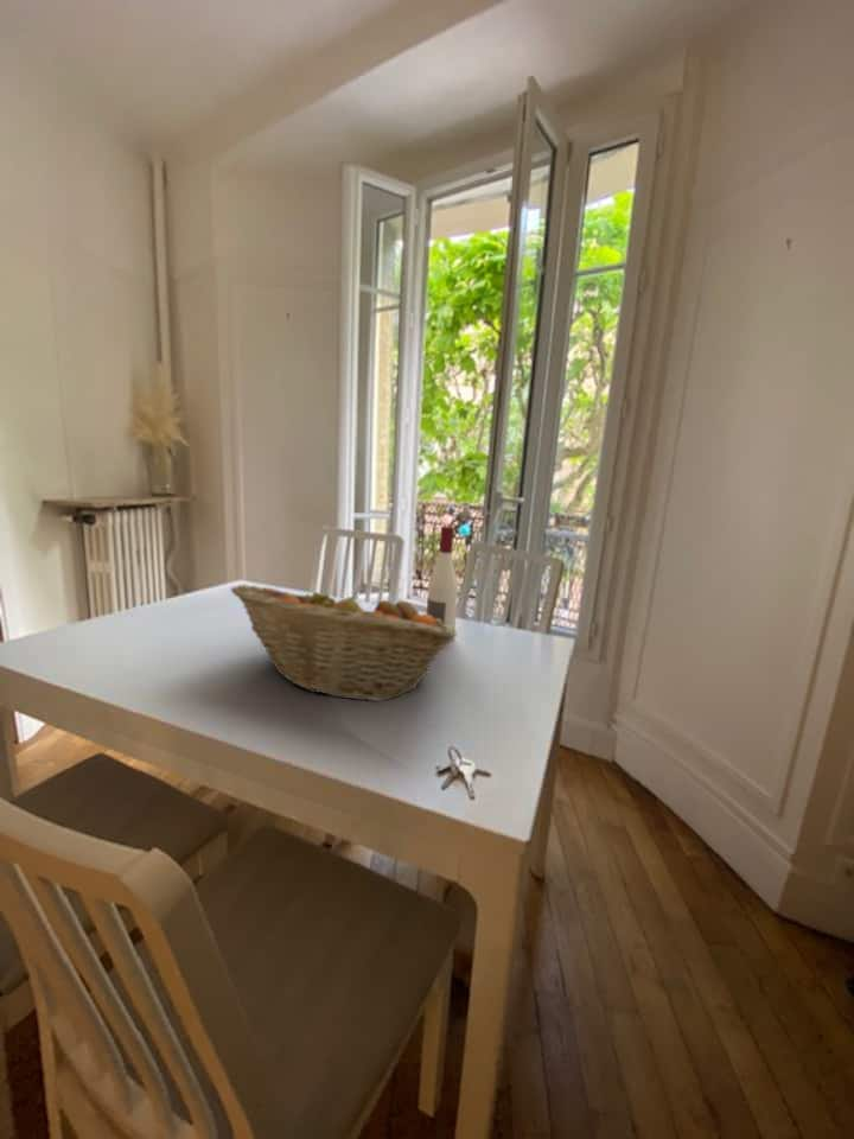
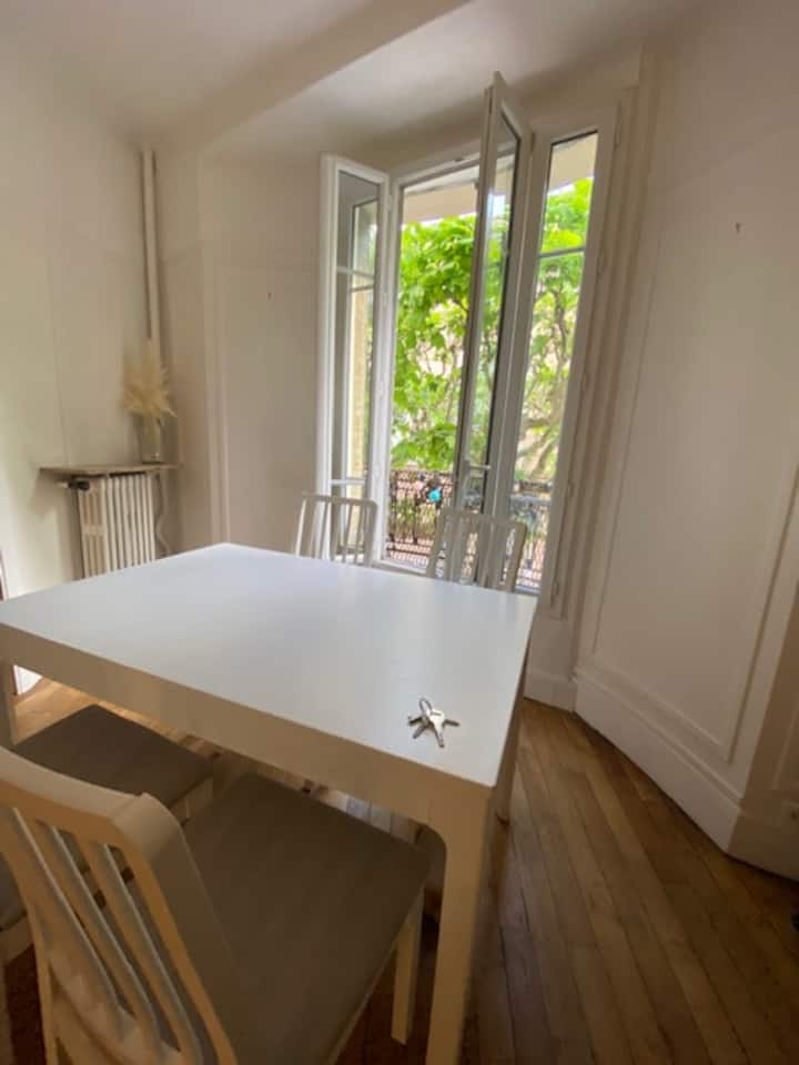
- fruit basket [229,584,458,702]
- alcohol [426,524,459,630]
